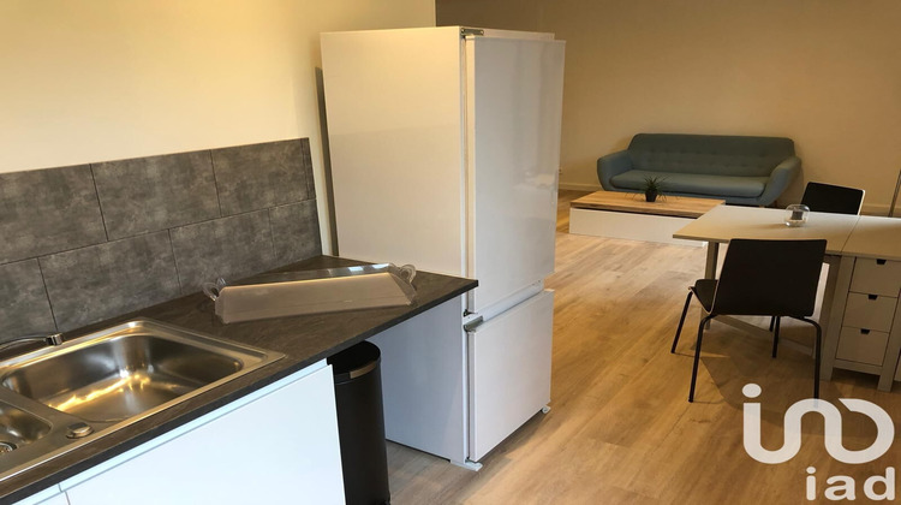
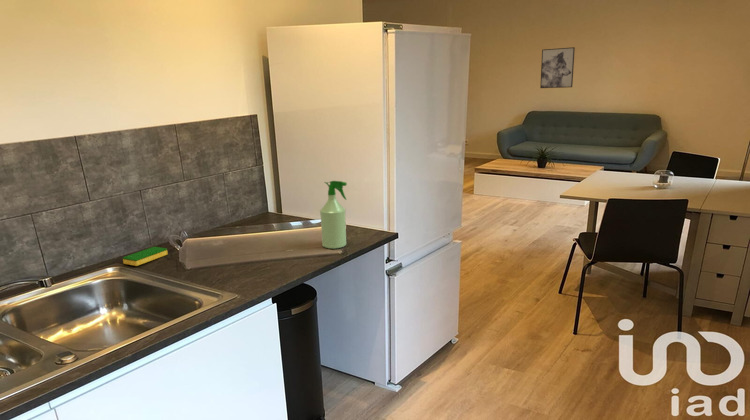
+ wall art [539,46,576,89]
+ dish sponge [122,246,169,267]
+ spray bottle [319,180,348,249]
